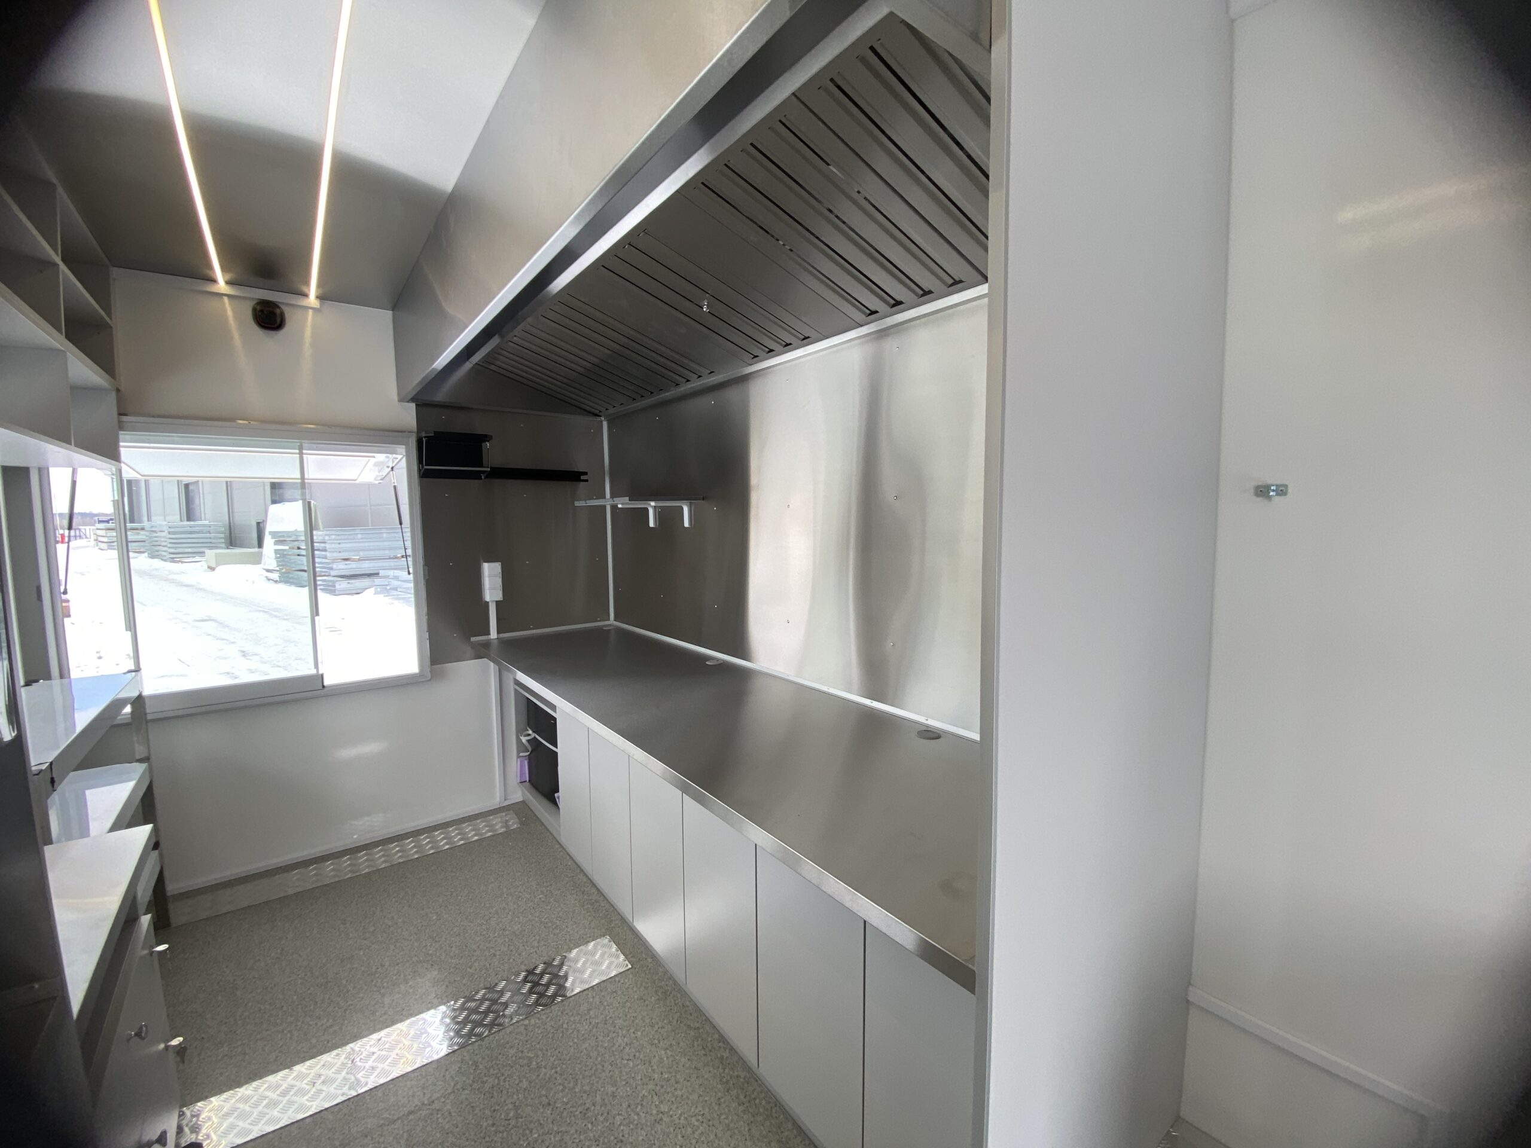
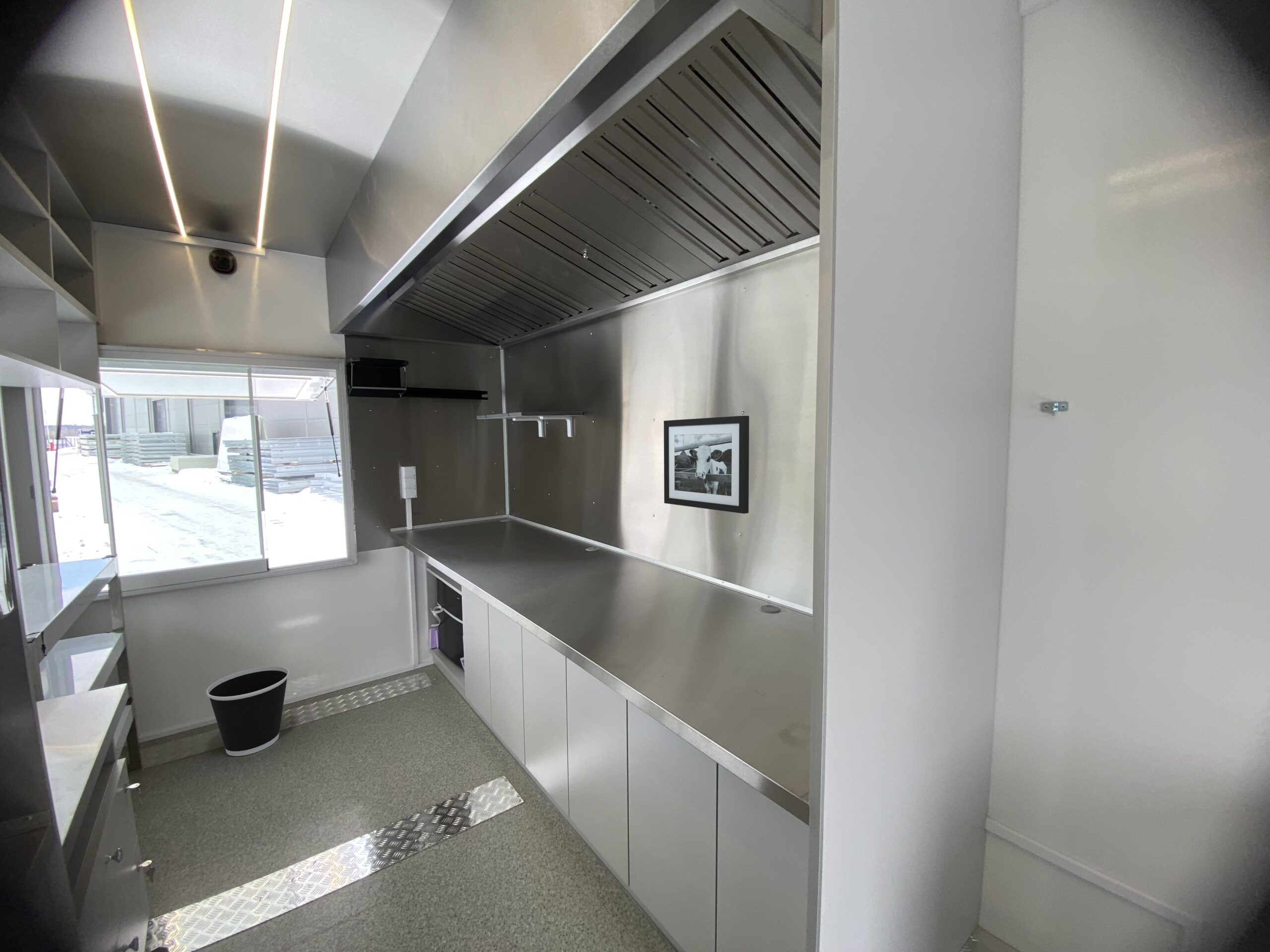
+ wastebasket [206,666,290,757]
+ picture frame [663,415,750,514]
